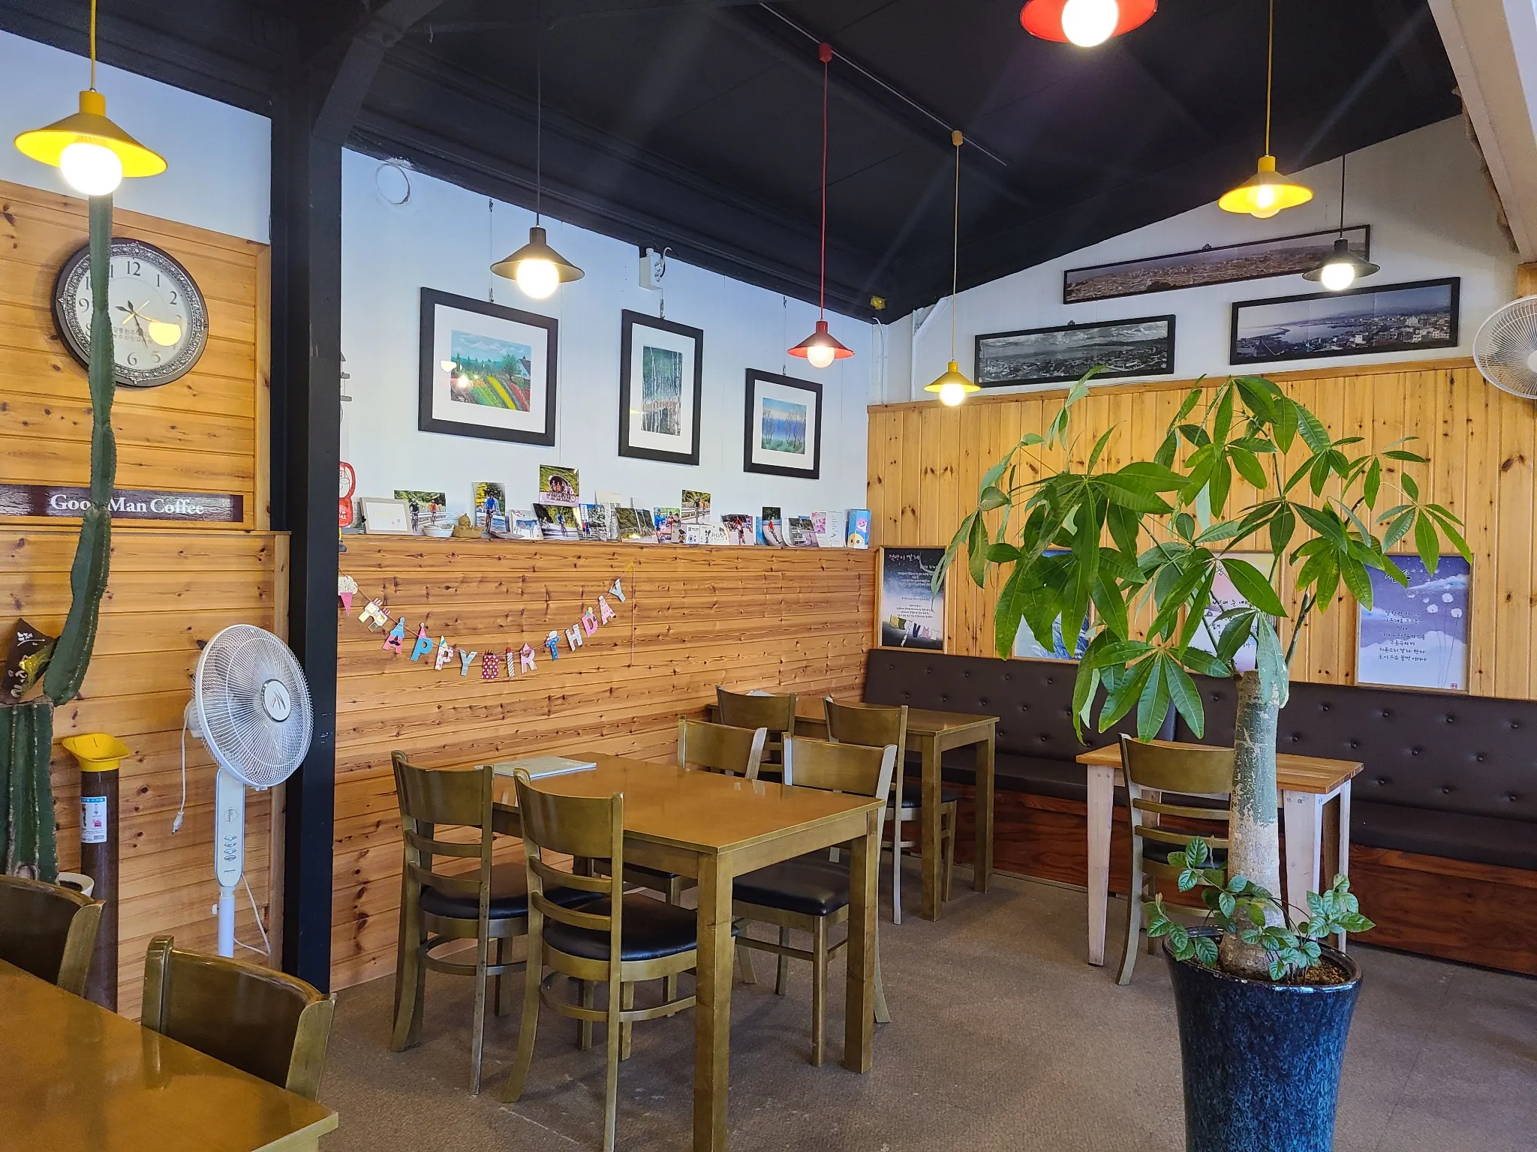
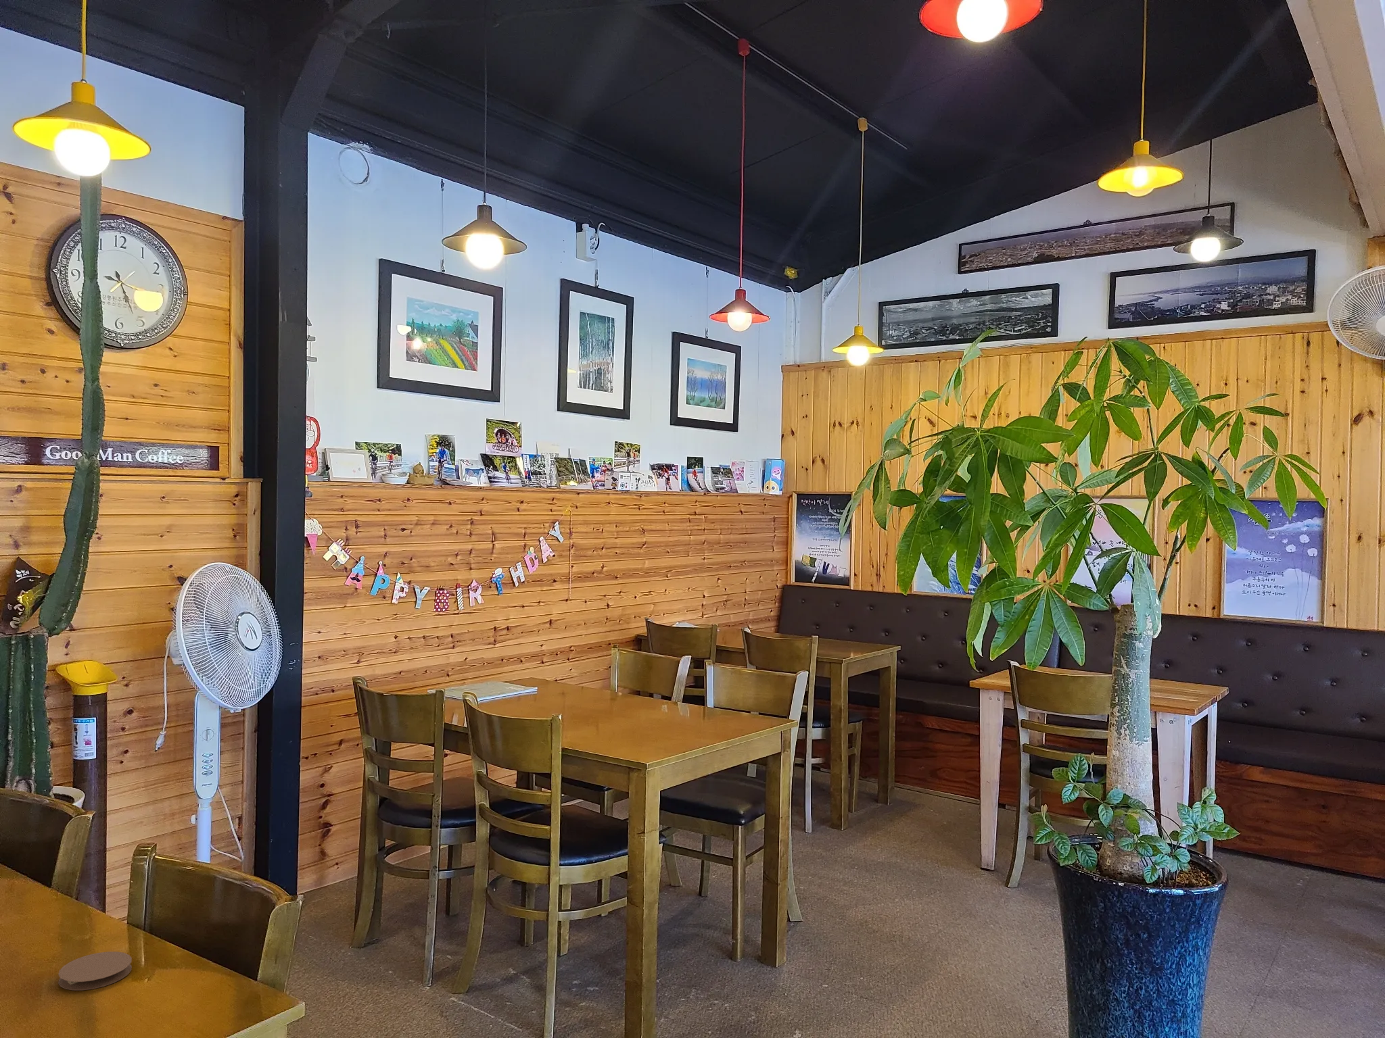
+ coaster [58,951,133,991]
